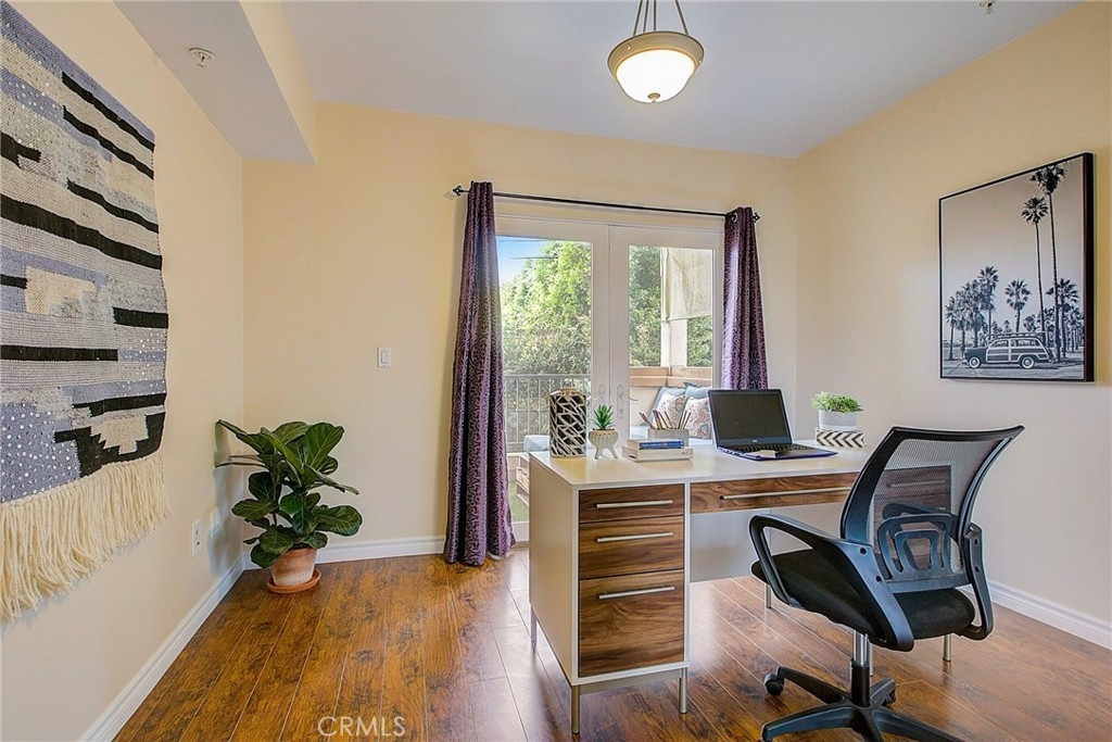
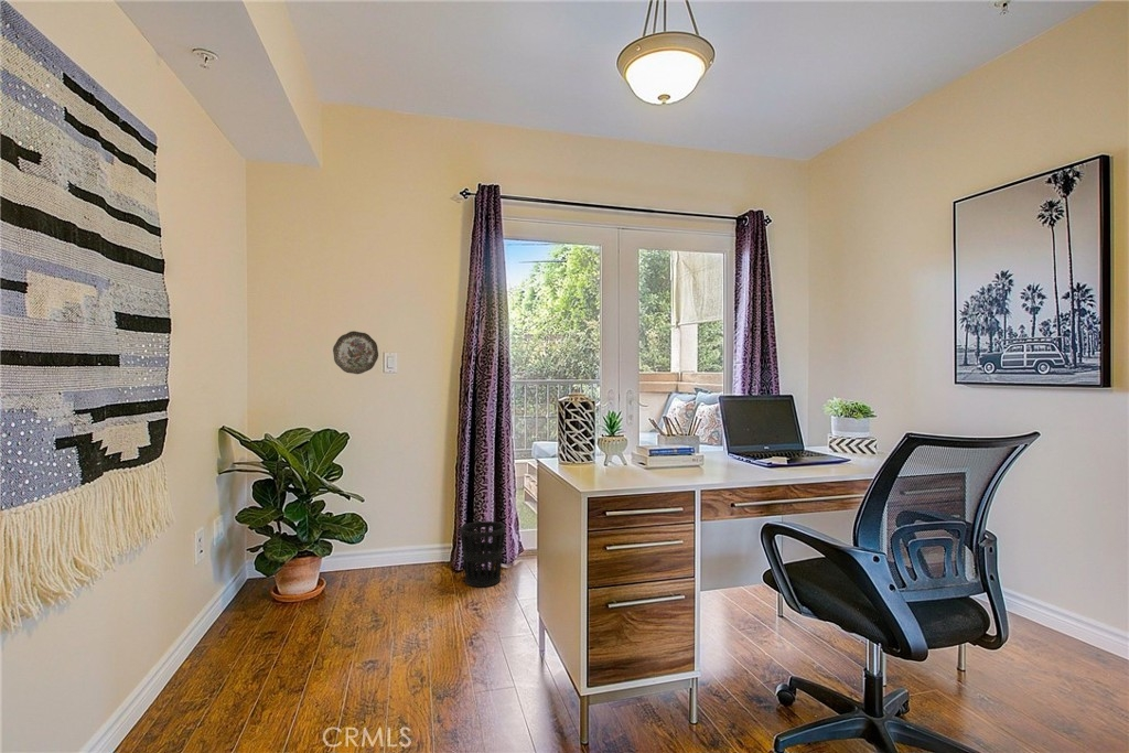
+ wastebasket [459,520,506,588]
+ decorative plate [332,330,379,375]
